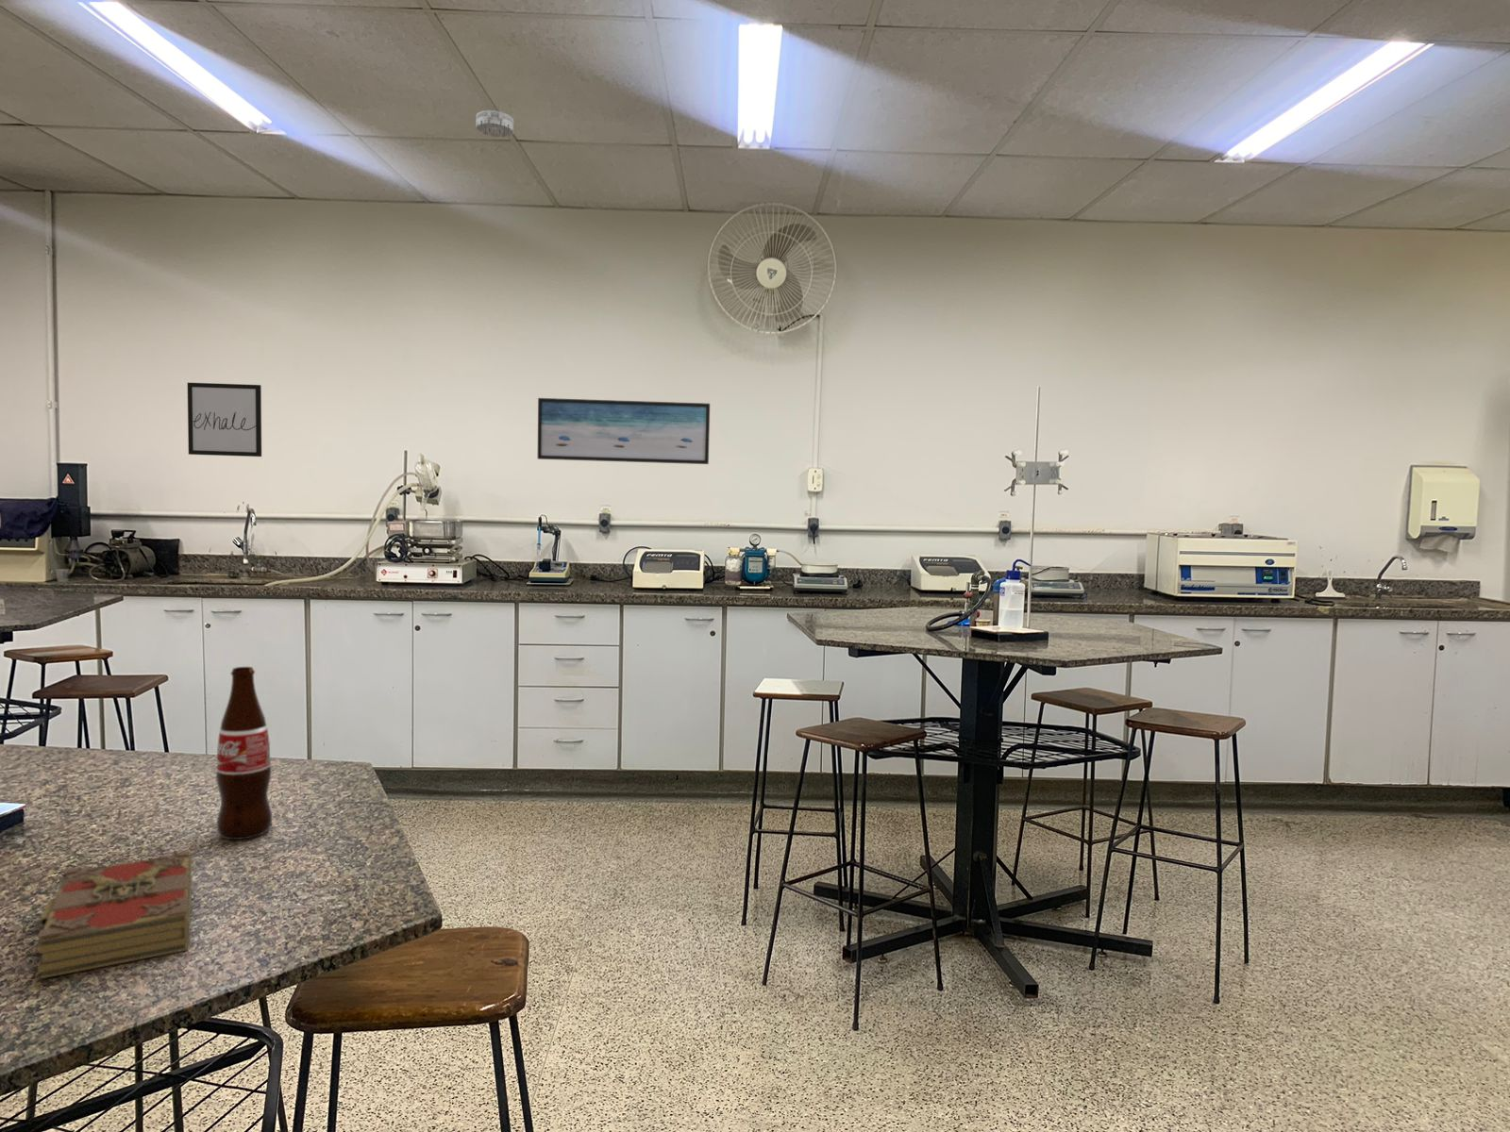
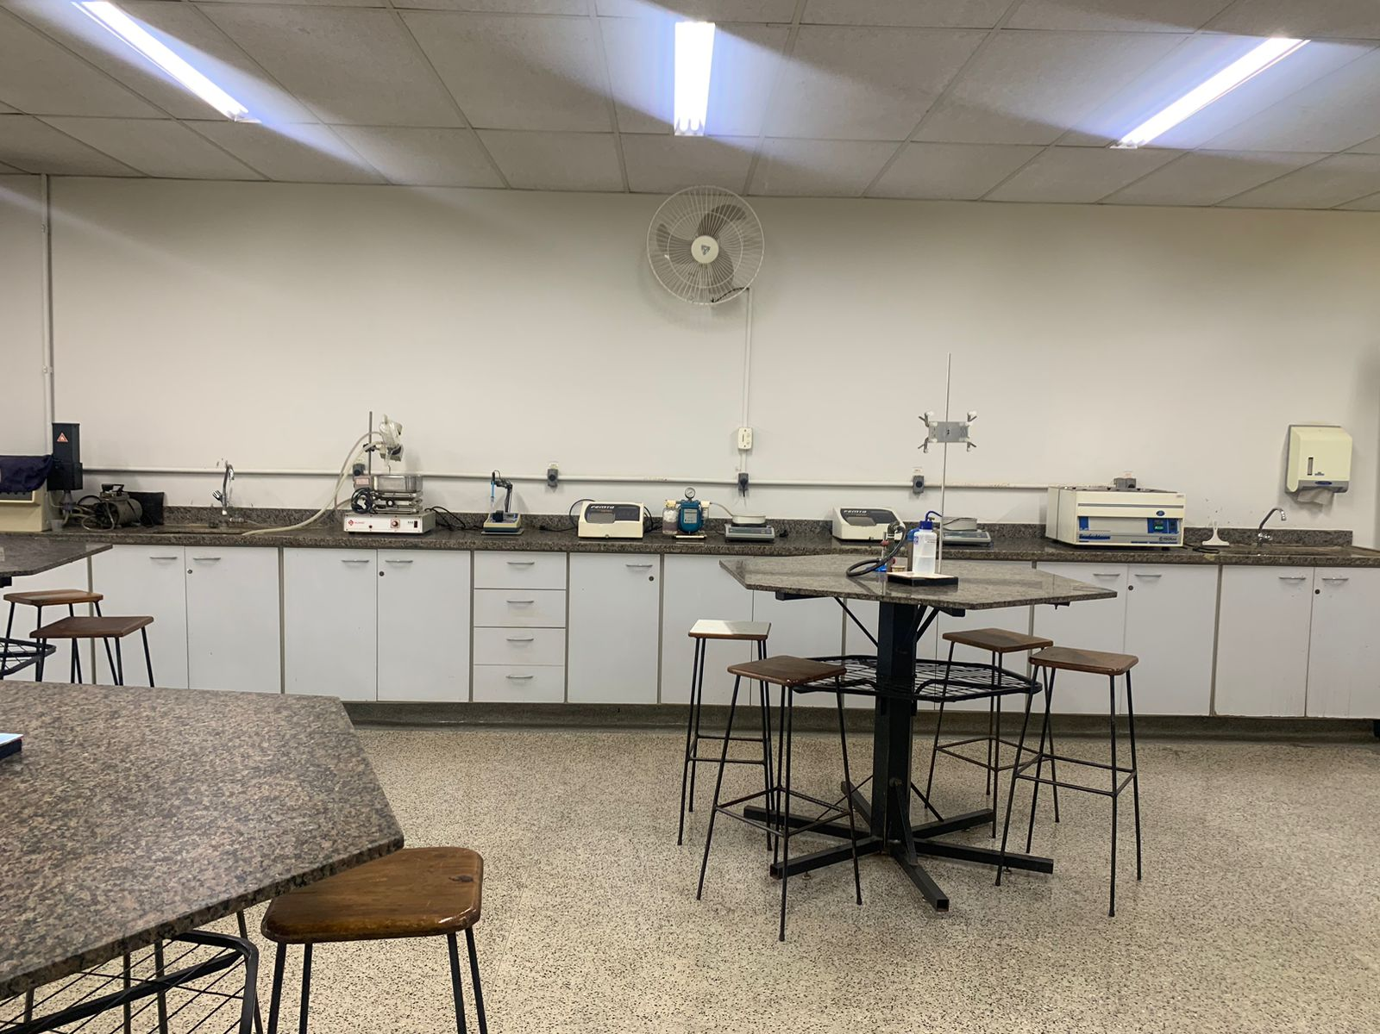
- smoke detector [474,109,515,139]
- wall art [187,382,263,458]
- book [36,849,194,979]
- wall art [536,397,711,465]
- bottle [215,666,272,841]
